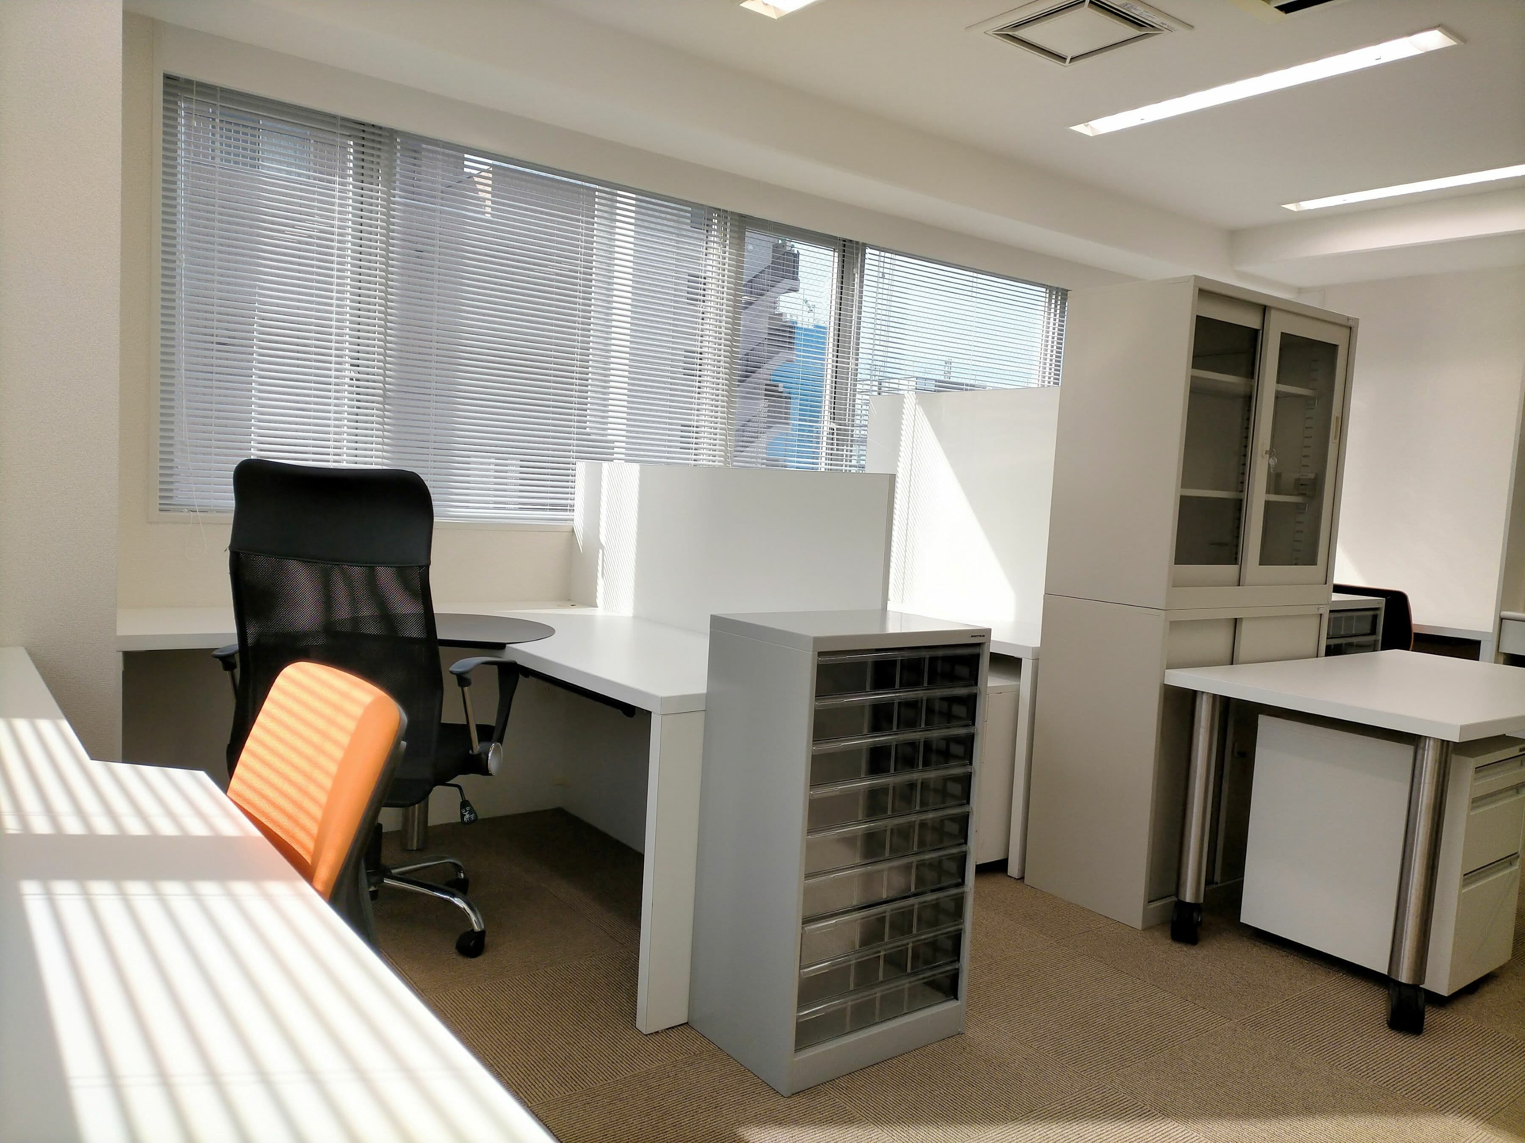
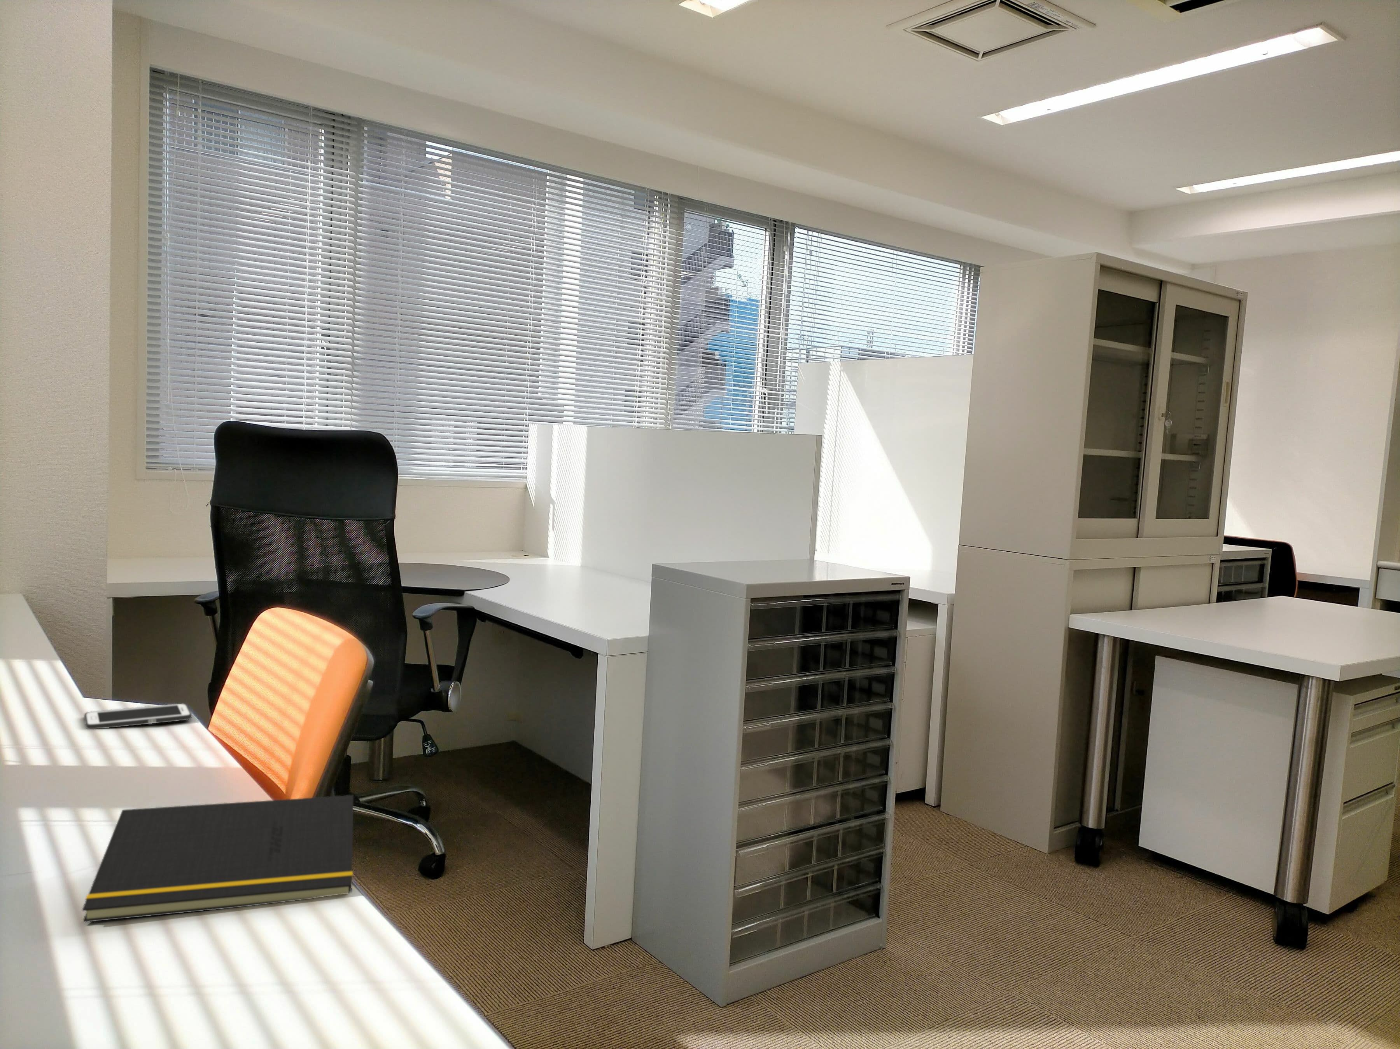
+ notepad [82,794,354,922]
+ cell phone [84,703,193,729]
